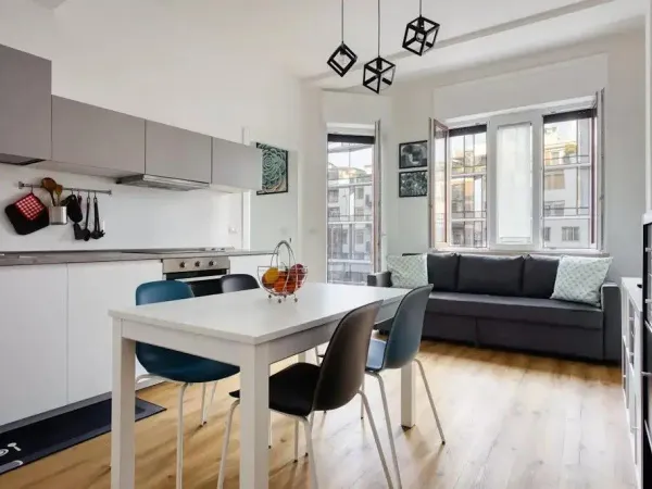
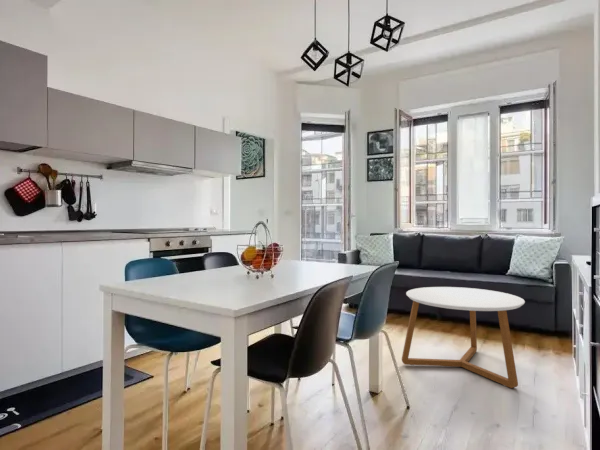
+ coffee table [401,286,526,389]
